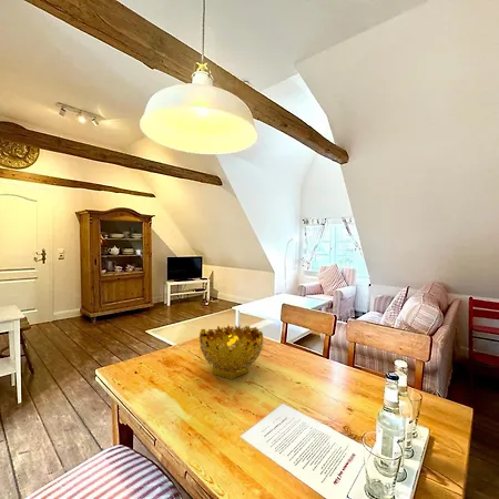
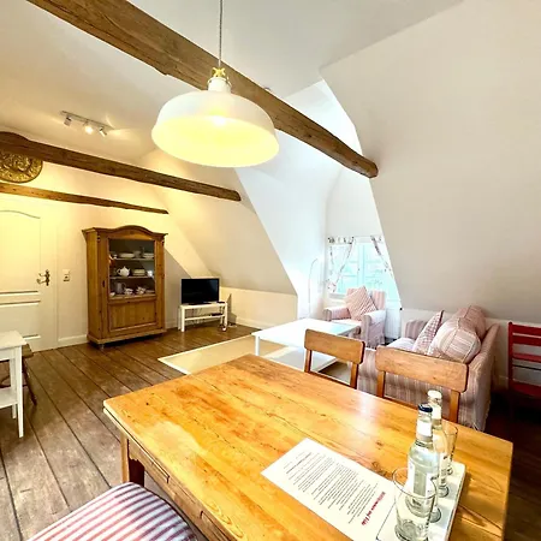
- decorative bowl [198,324,265,380]
